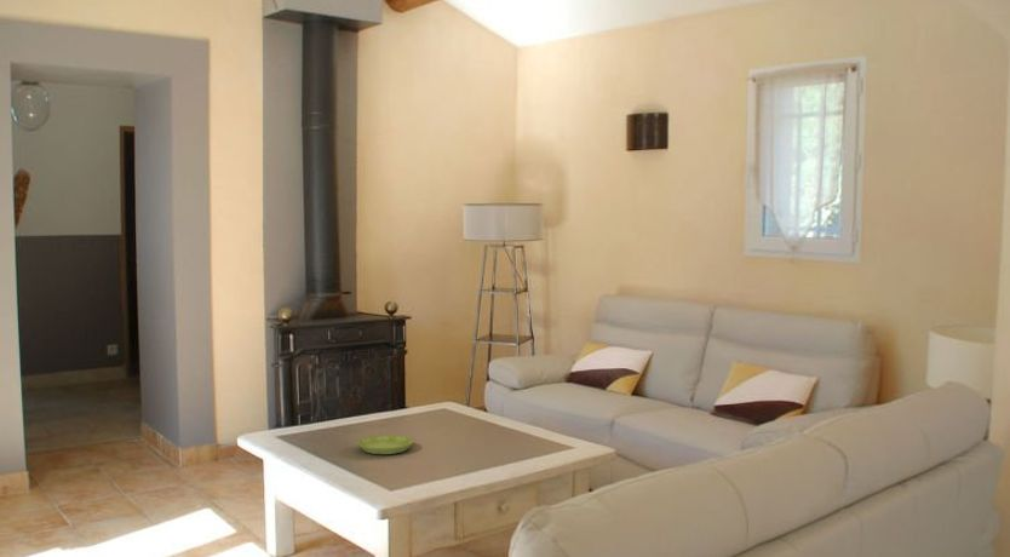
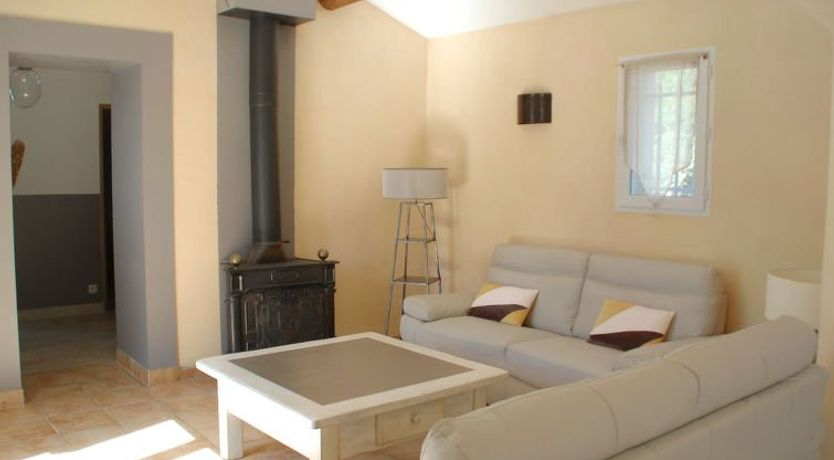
- saucer [356,433,414,455]
